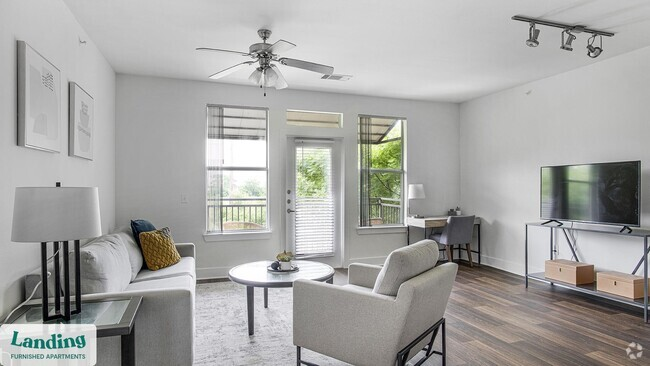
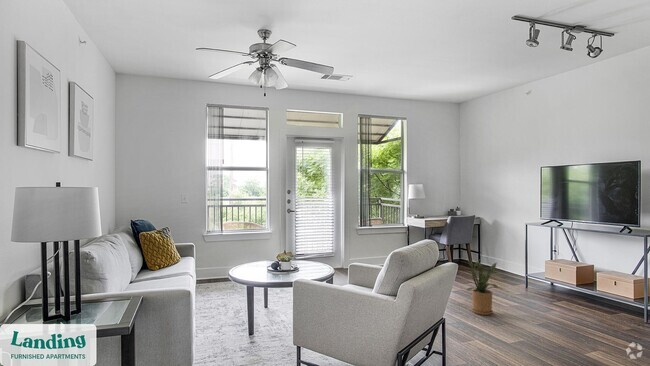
+ house plant [466,259,505,316]
